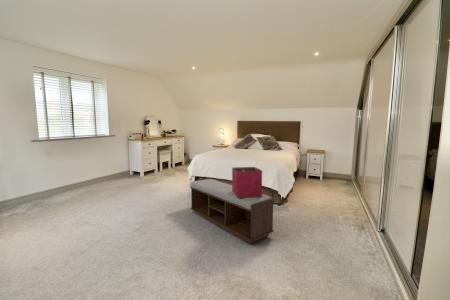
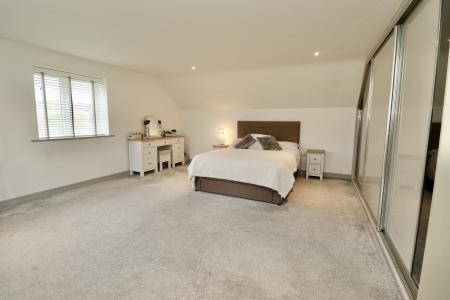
- bench [189,178,275,245]
- storage bin [231,166,263,198]
